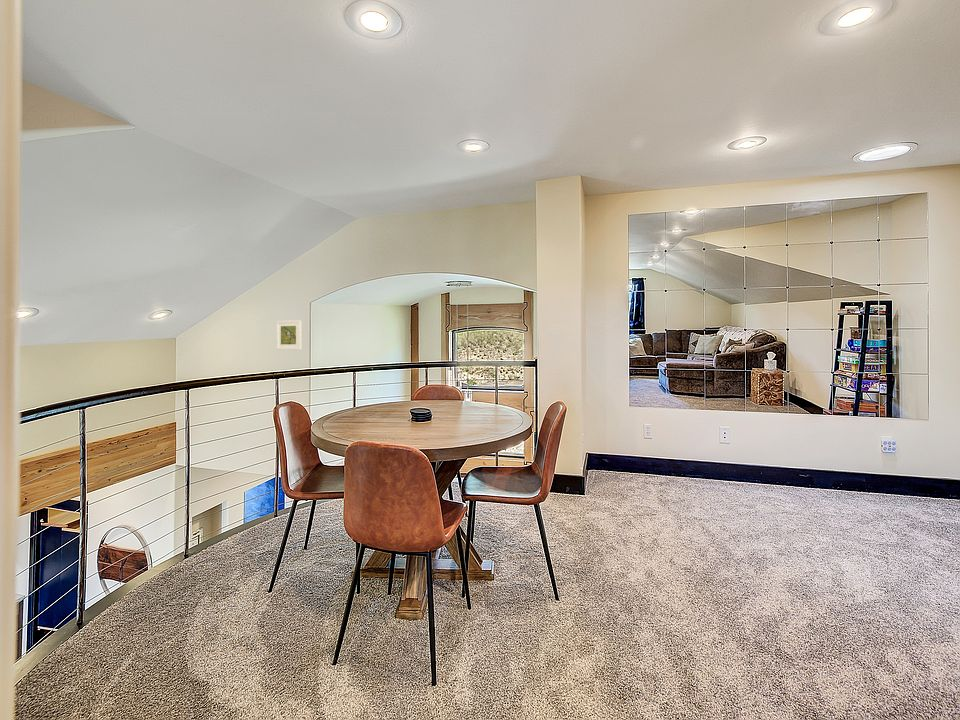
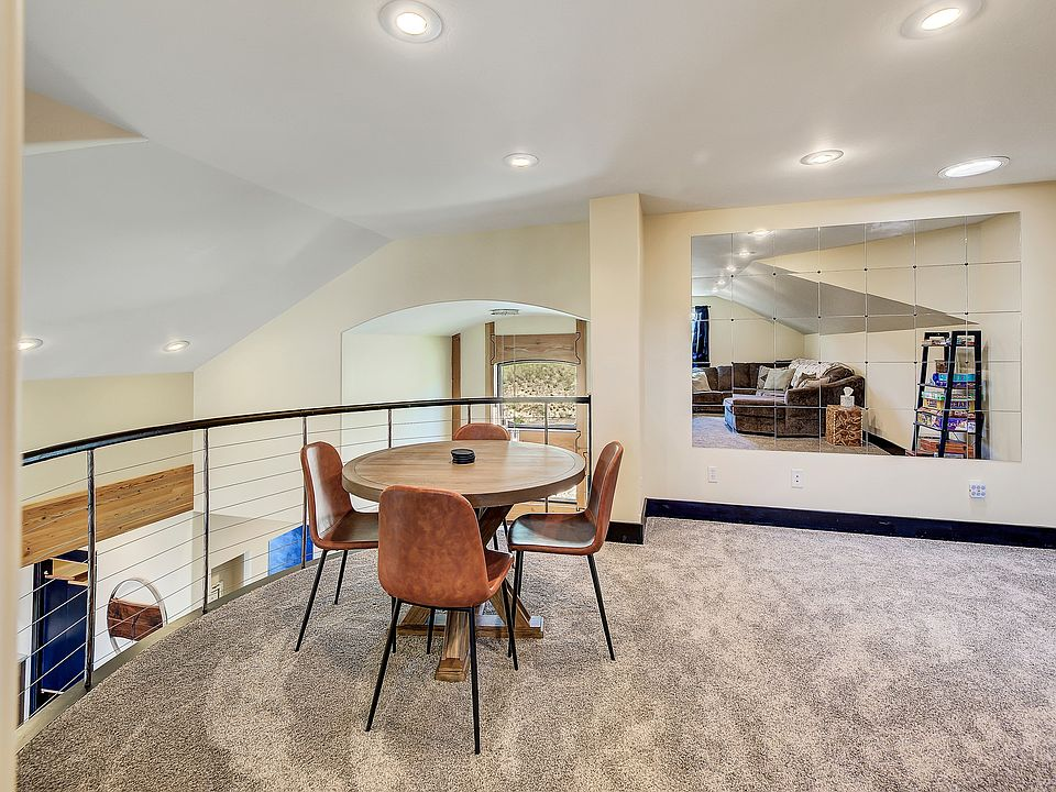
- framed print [275,319,302,351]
